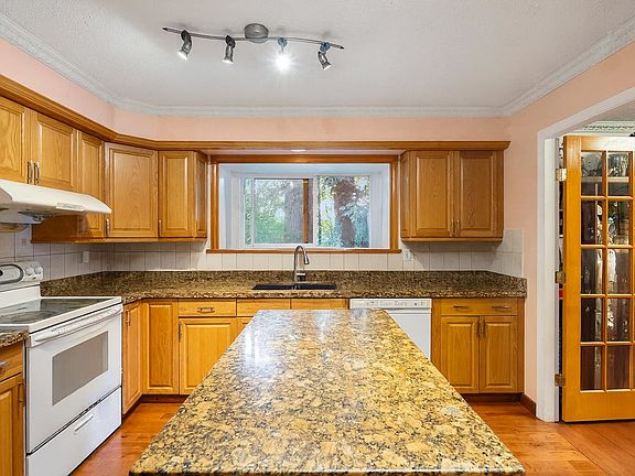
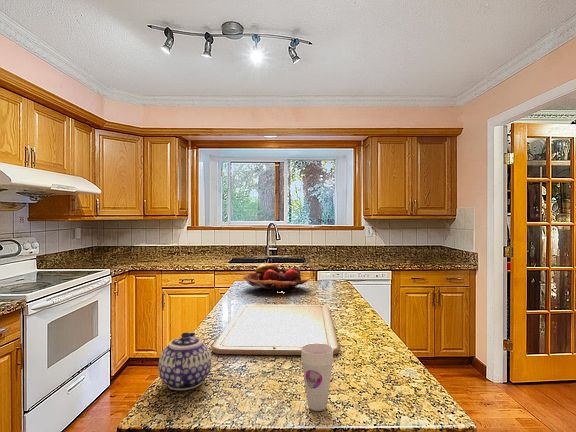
+ fruit basket [242,262,310,294]
+ chopping board [211,304,340,356]
+ cup [300,343,334,412]
+ teapot [158,331,212,391]
